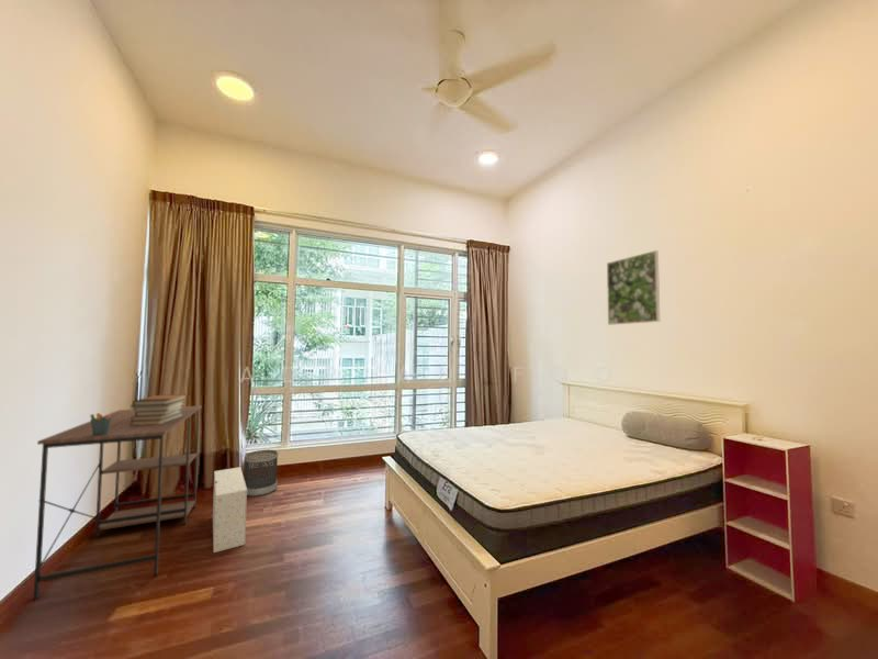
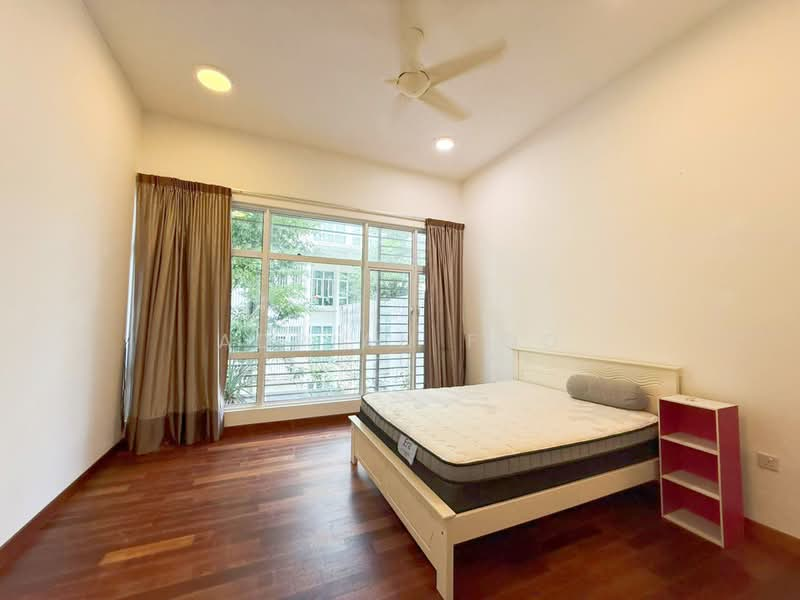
- pen holder [89,410,113,436]
- storage box [212,466,248,554]
- book stack [130,393,188,425]
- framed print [606,249,661,326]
- desk [32,404,203,602]
- wastebasket [244,448,279,498]
